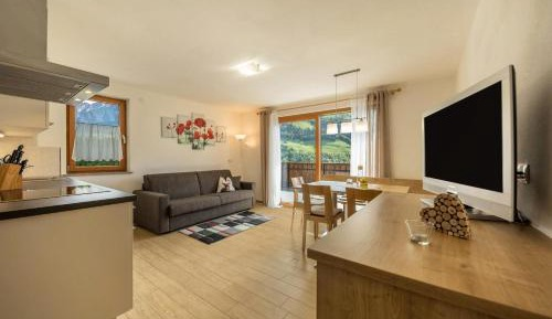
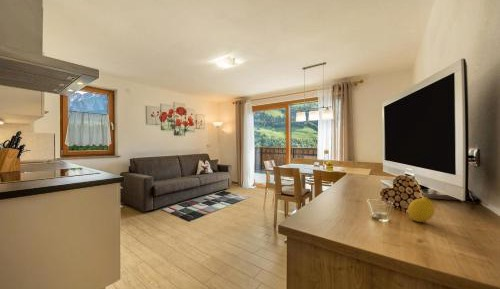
+ fruit [407,196,436,223]
